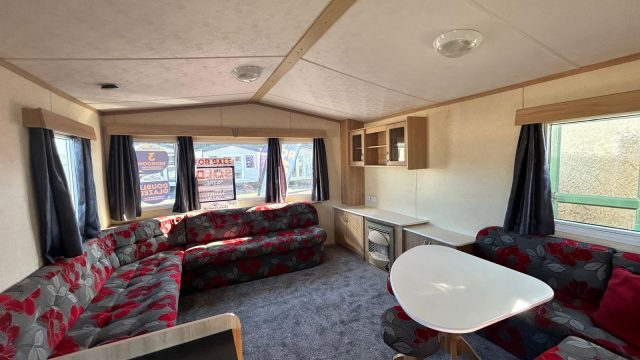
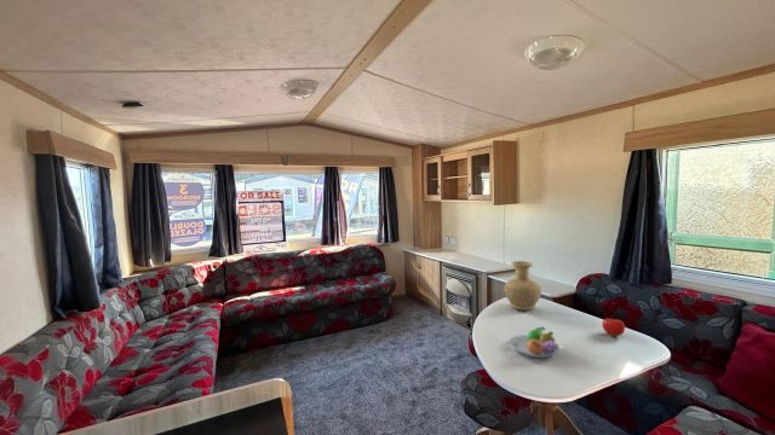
+ vase [503,260,542,312]
+ fruit [601,315,626,337]
+ fruit bowl [507,326,561,359]
